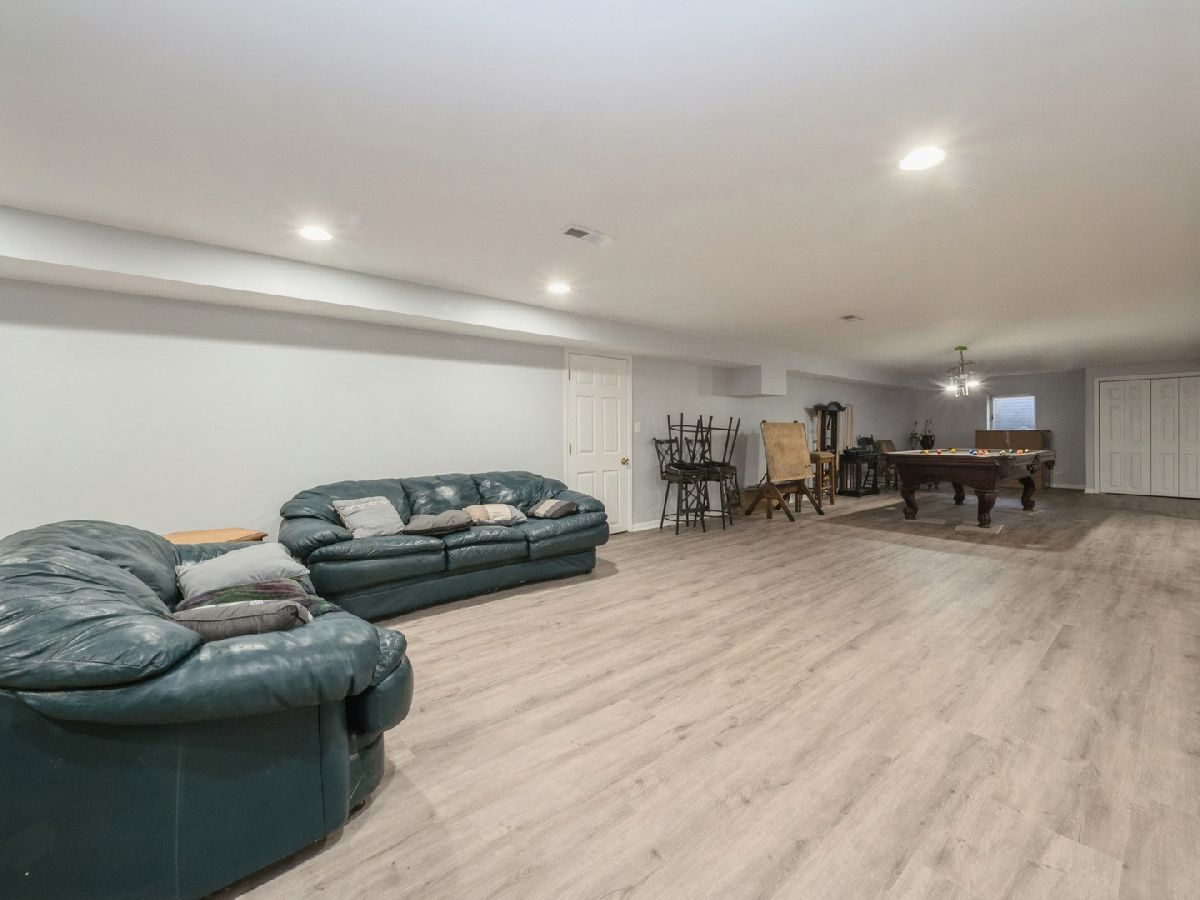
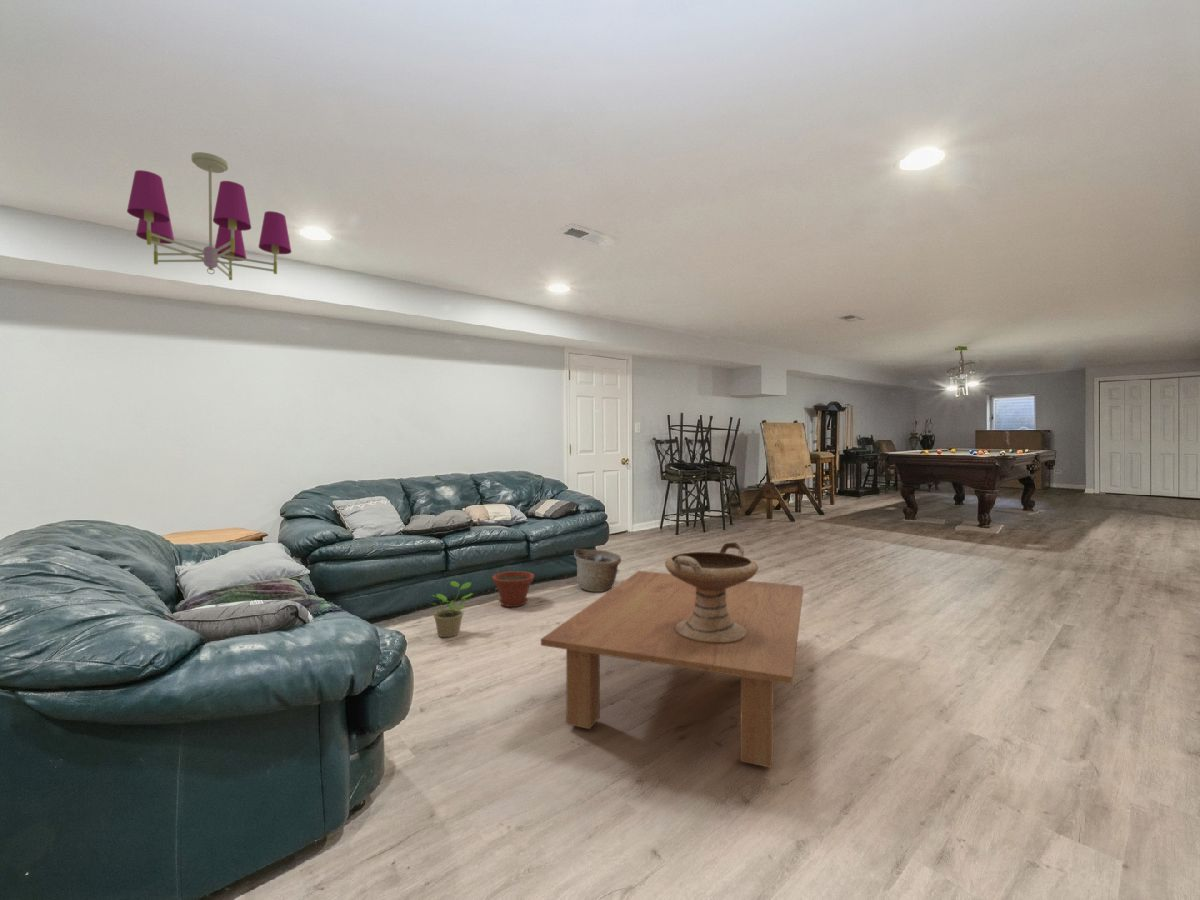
+ coffee table [540,570,804,769]
+ potted plant [430,580,475,638]
+ basket [573,548,622,593]
+ decorative bowl [664,541,759,643]
+ chandelier [126,151,292,281]
+ plant pot [491,570,535,608]
